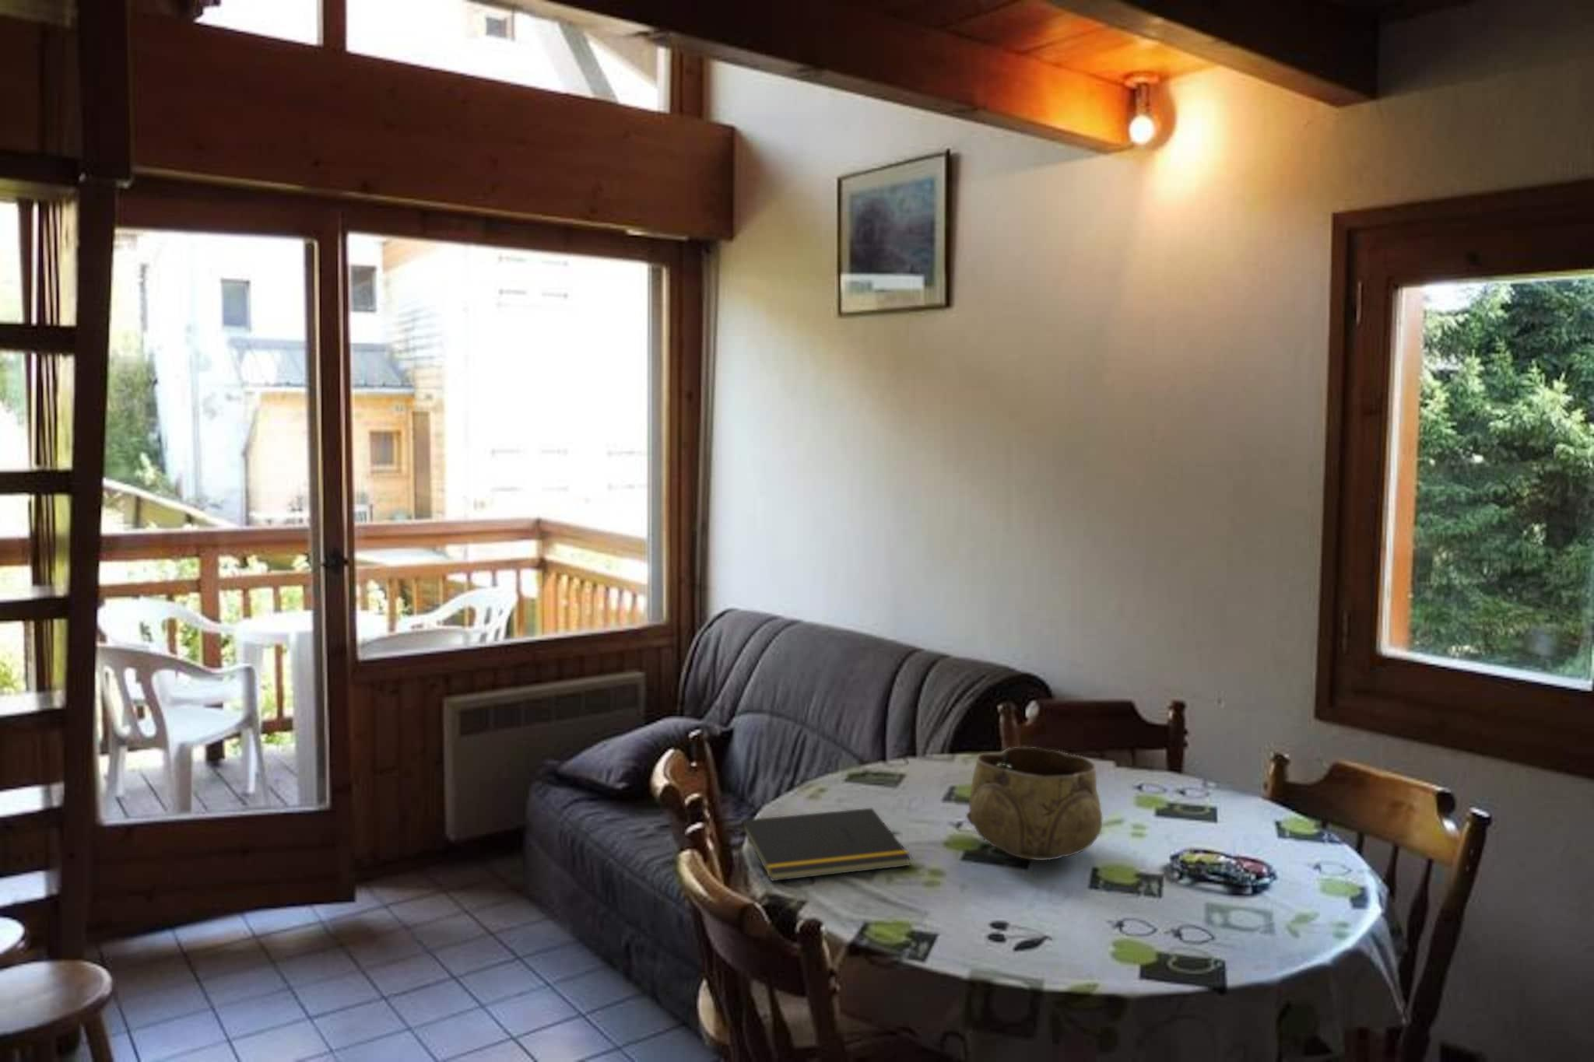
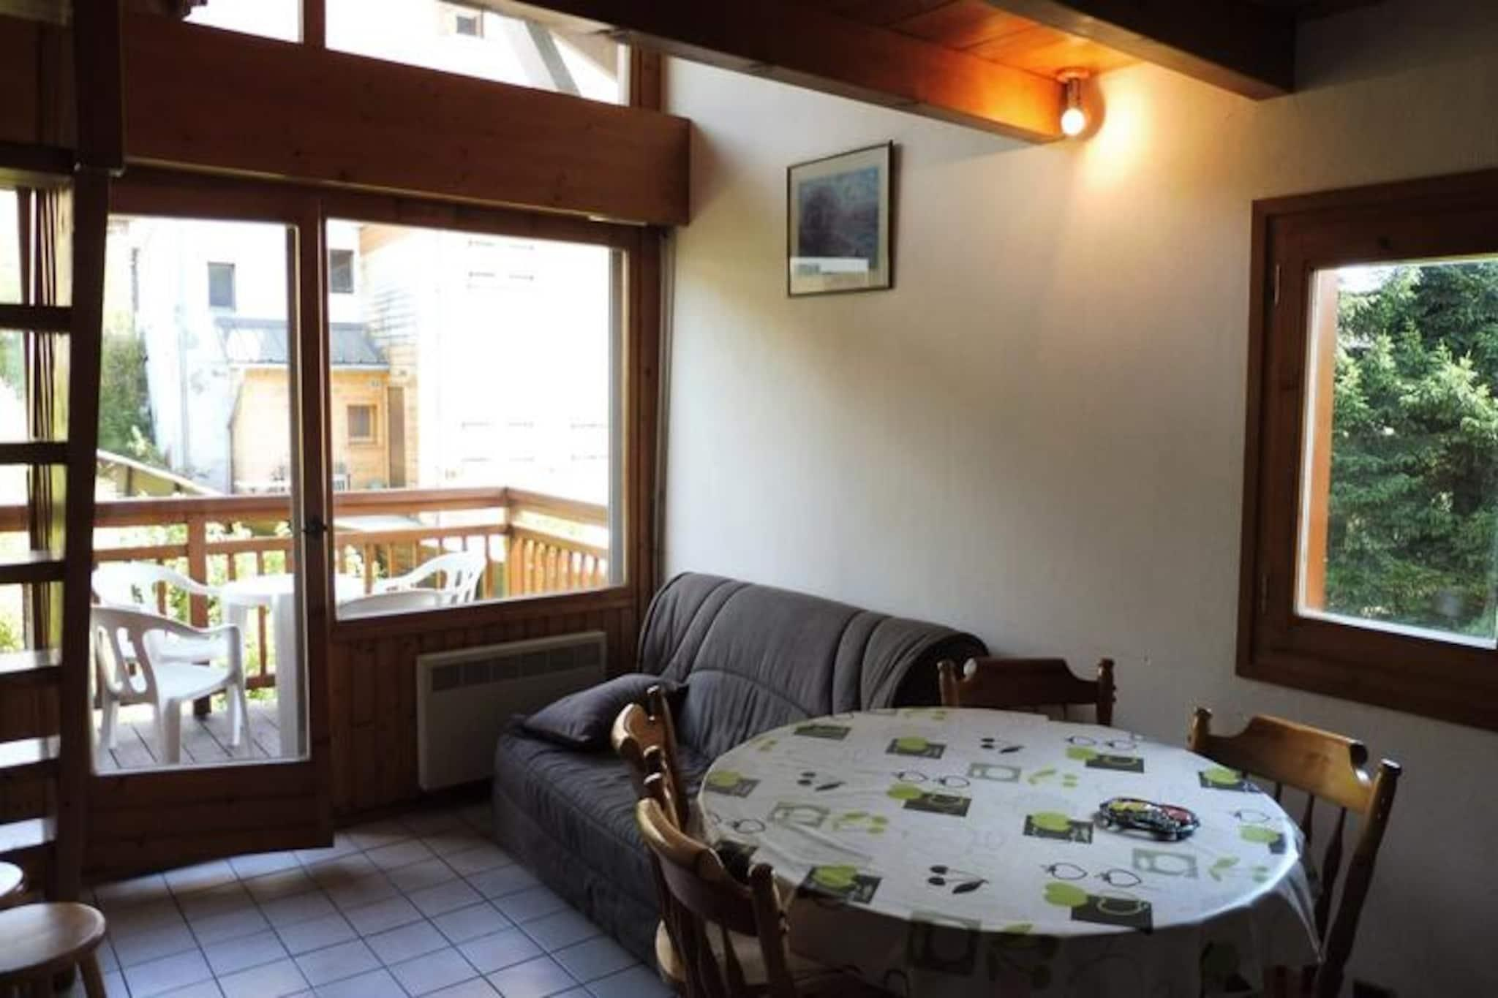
- notepad [737,807,913,882]
- decorative bowl [965,746,1103,862]
